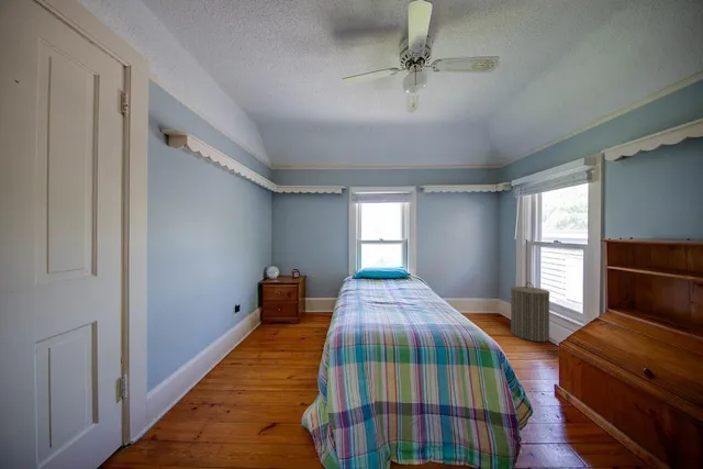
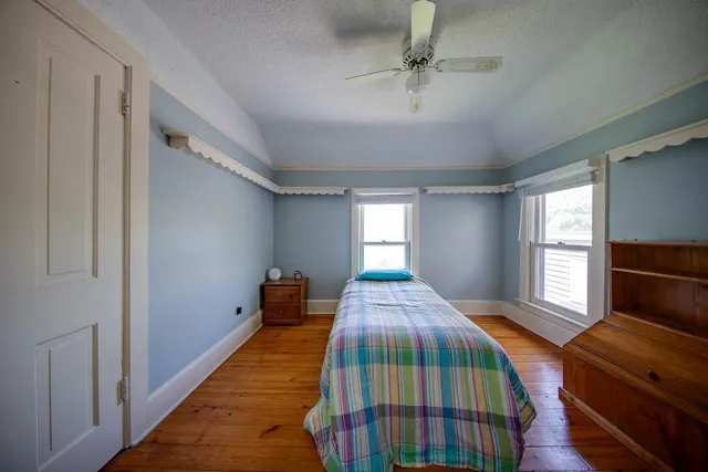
- laundry hamper [510,281,550,343]
